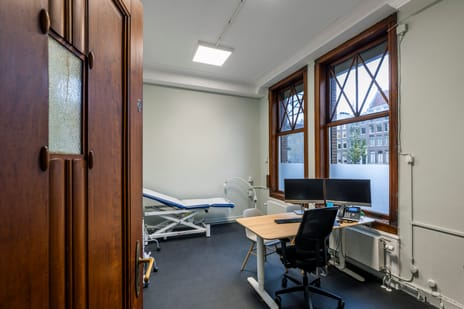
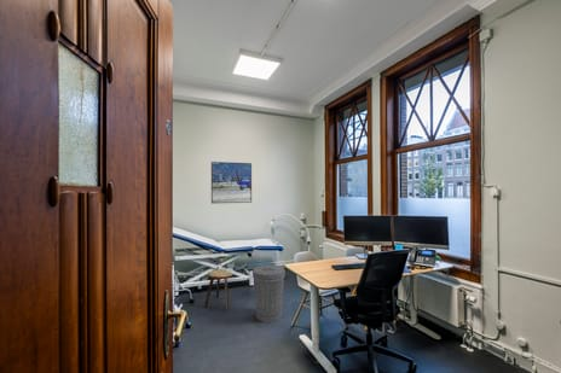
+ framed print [210,161,253,204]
+ stool [203,268,233,311]
+ trash can [251,264,287,324]
